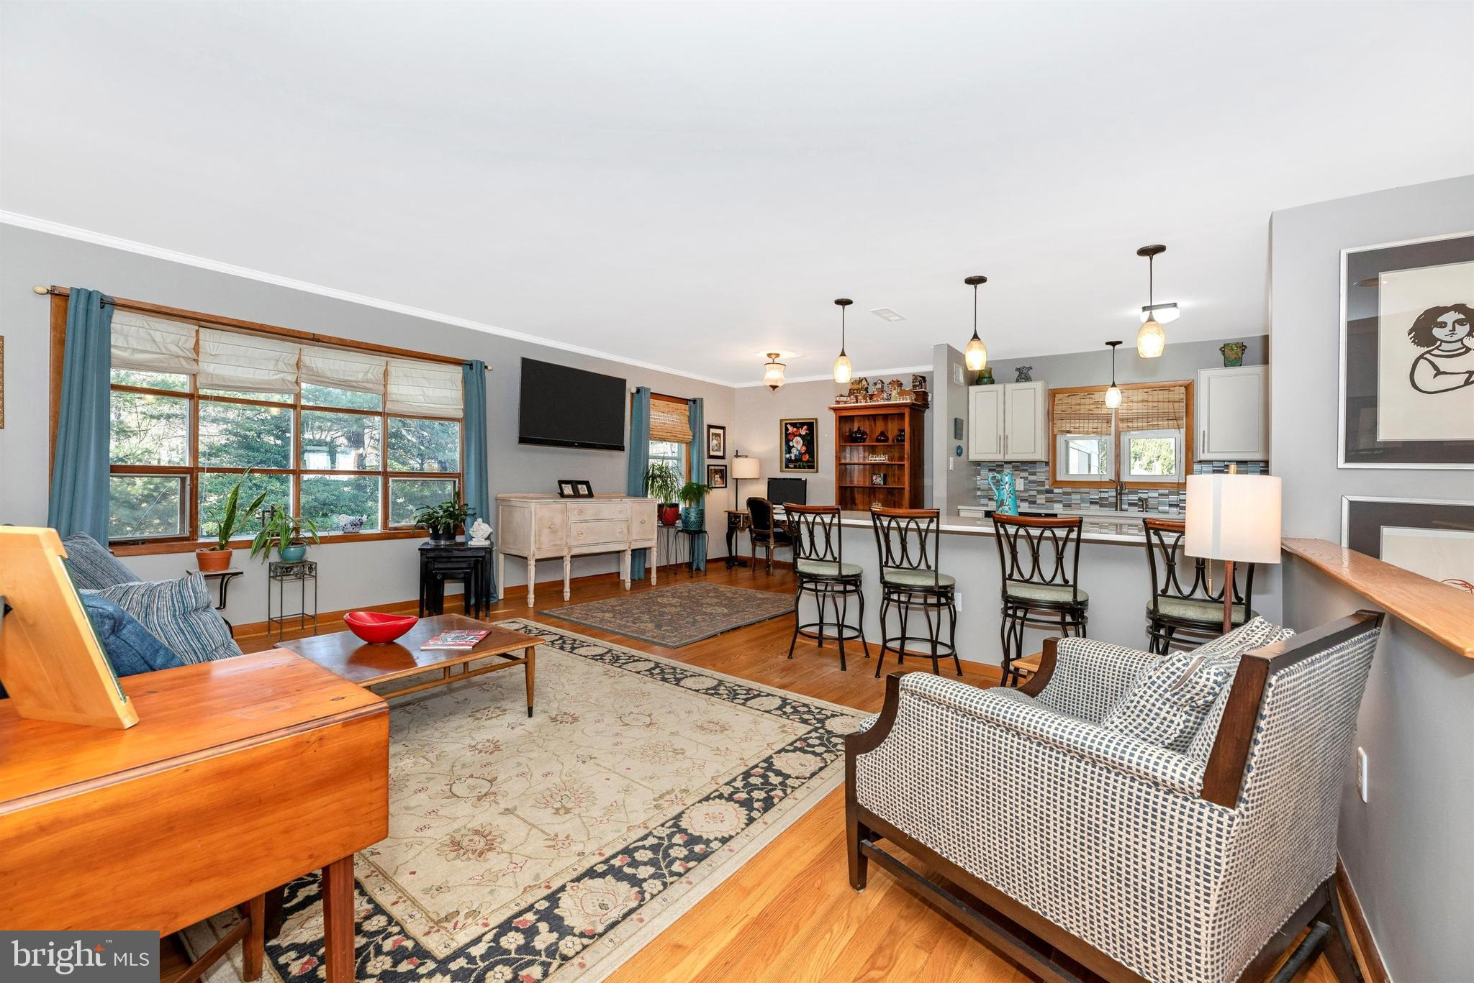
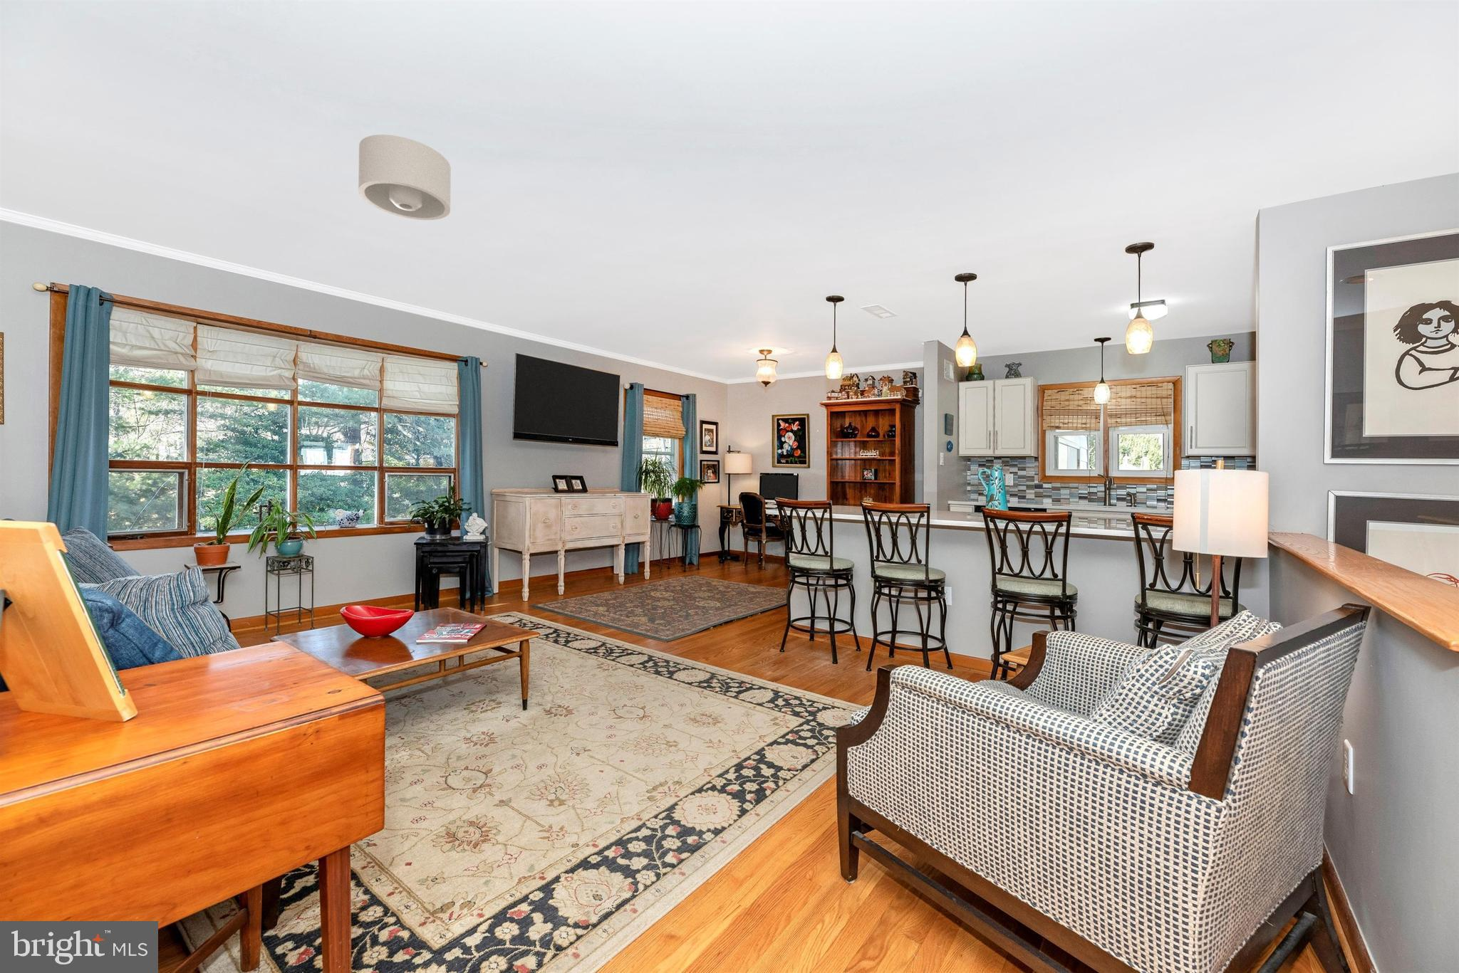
+ ceiling light [357,134,452,220]
